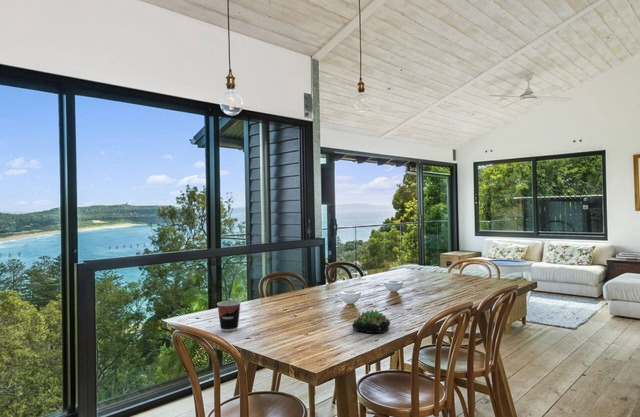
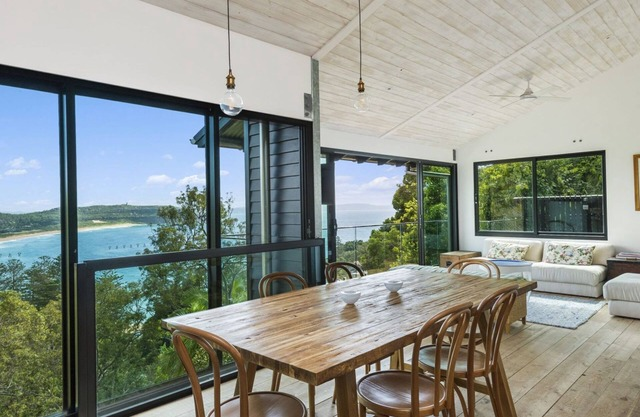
- succulent plant [351,309,392,334]
- cup [216,300,242,332]
